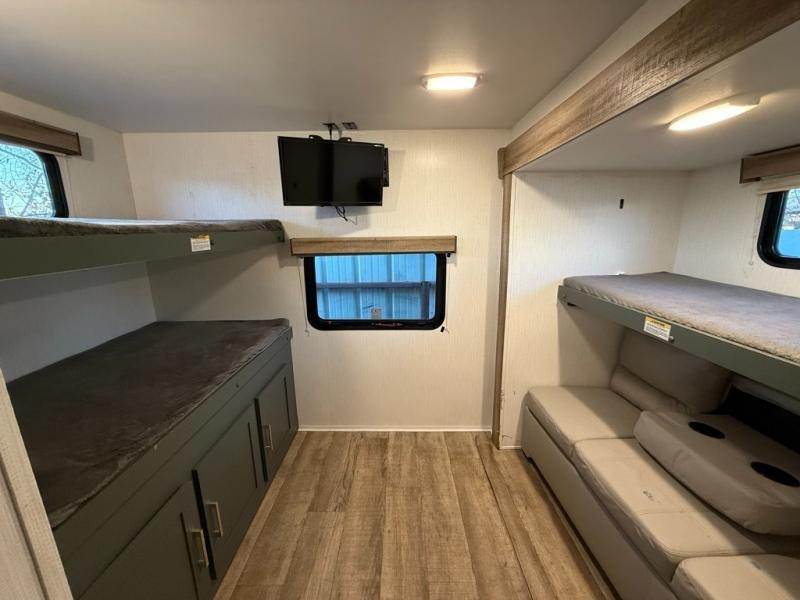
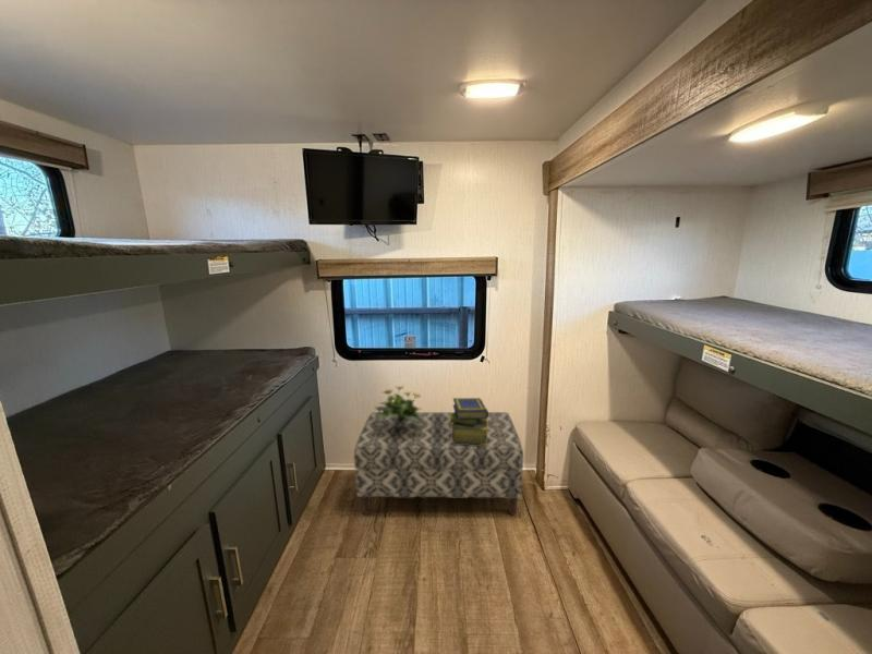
+ flowering plant [374,385,425,425]
+ stack of books [449,397,489,446]
+ bench [353,411,524,517]
